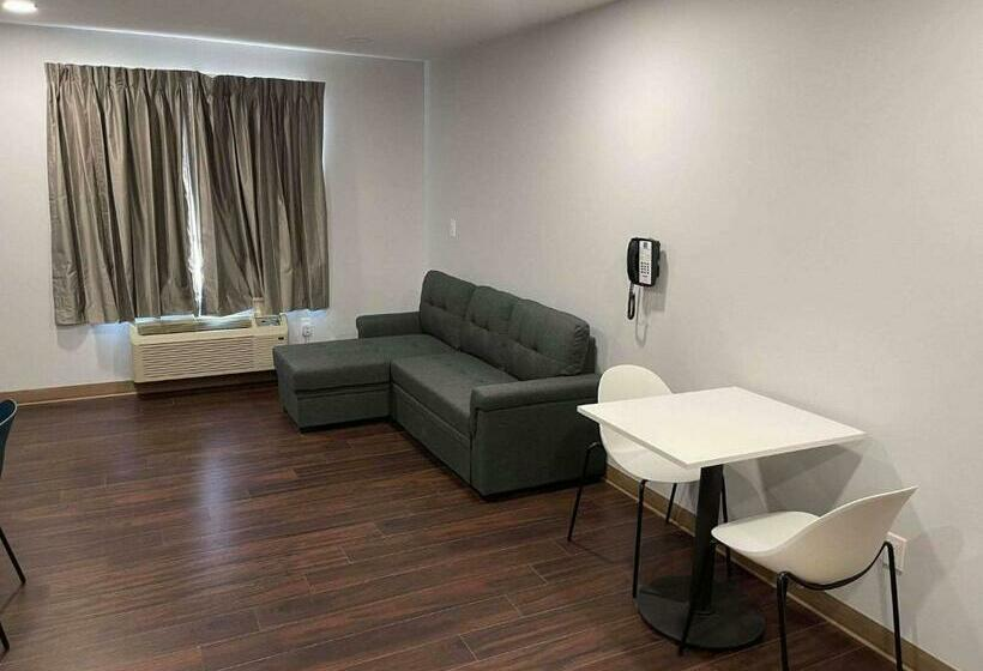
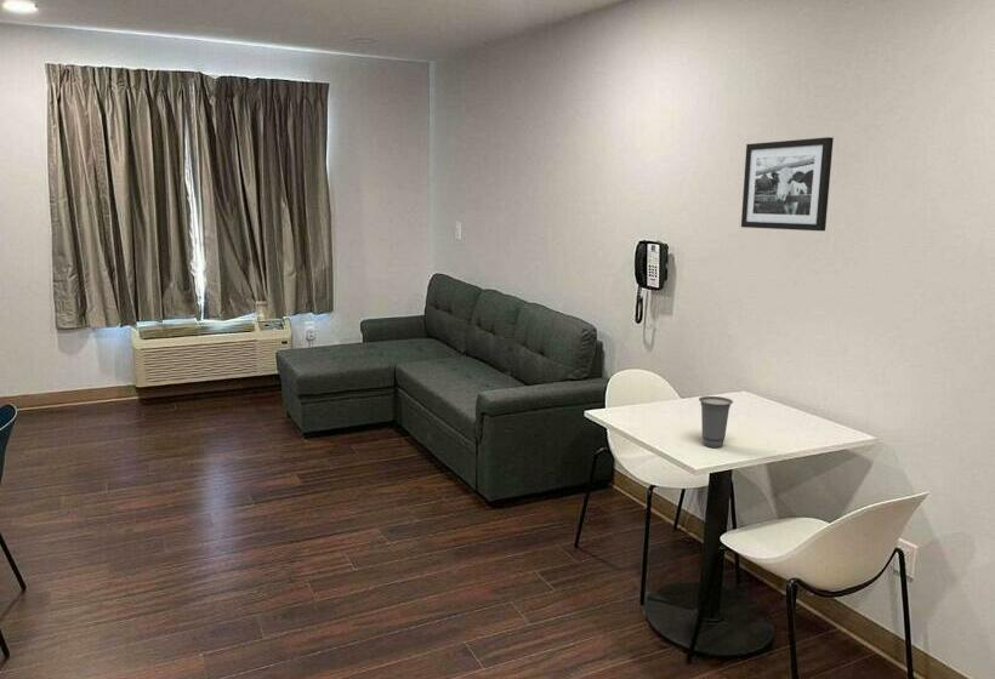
+ picture frame [740,136,835,232]
+ cup [698,395,734,449]
